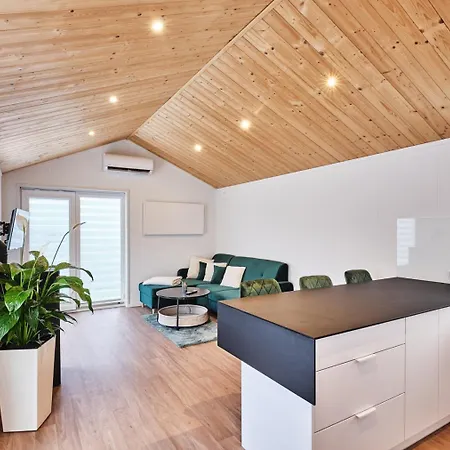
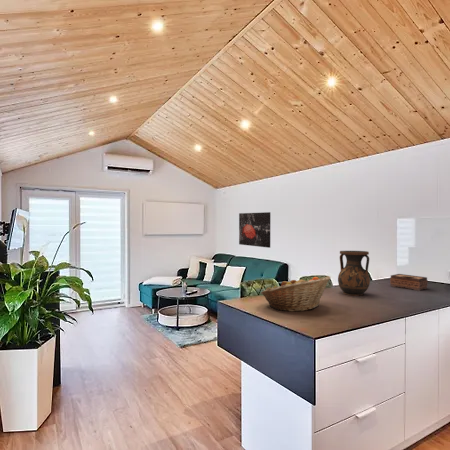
+ fruit basket [260,275,332,312]
+ vase [337,250,371,297]
+ tissue box [389,273,429,291]
+ wall art [238,211,271,249]
